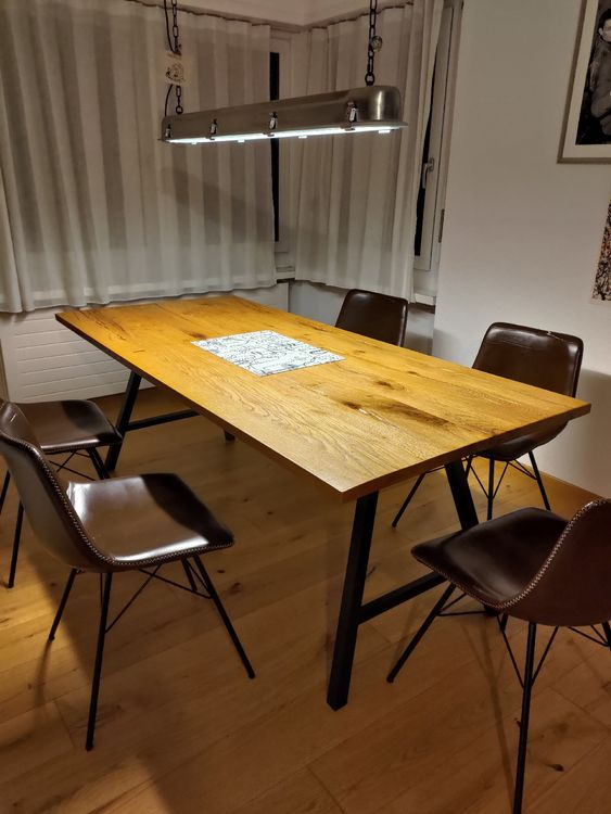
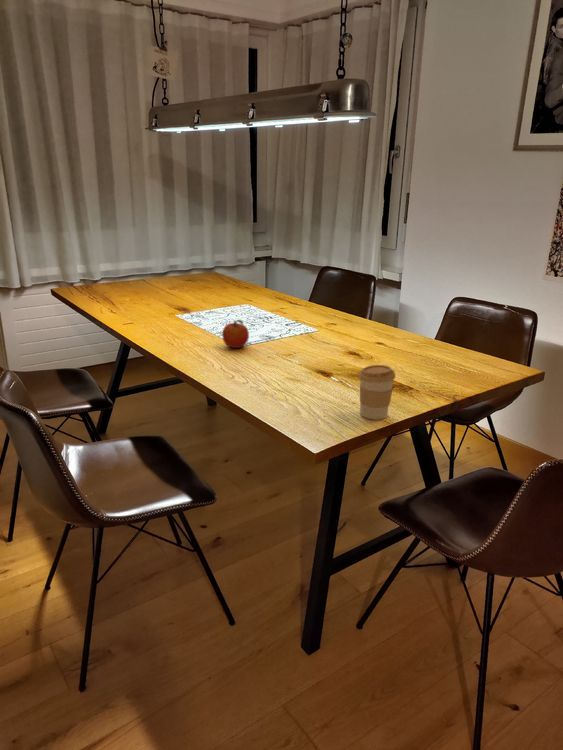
+ fruit [221,319,250,349]
+ coffee cup [357,364,396,421]
